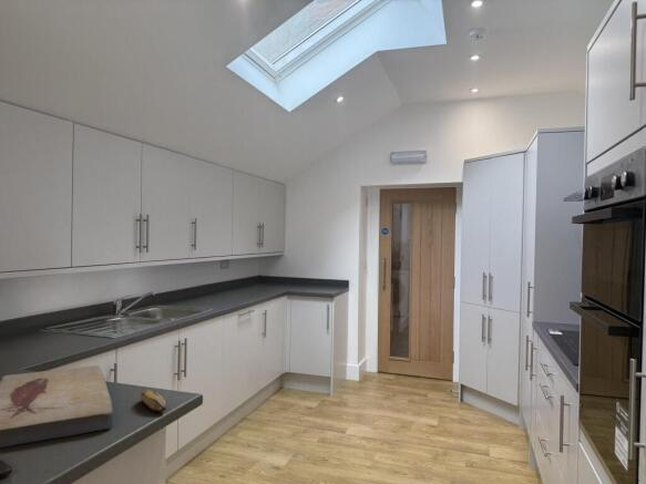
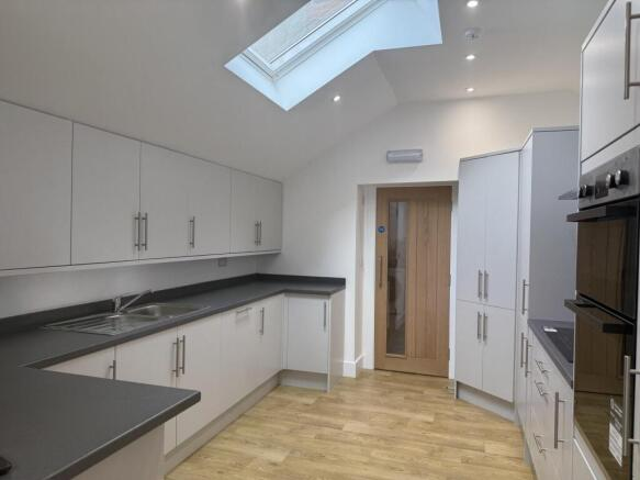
- fish fossil [0,364,114,449]
- banana [139,389,167,412]
